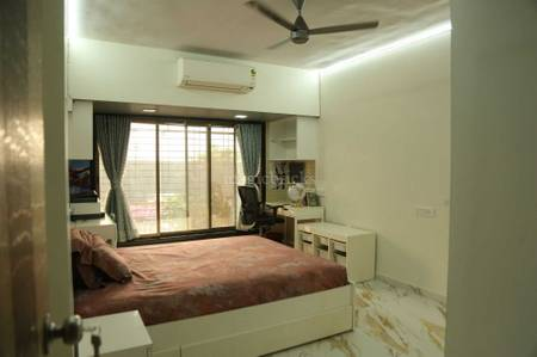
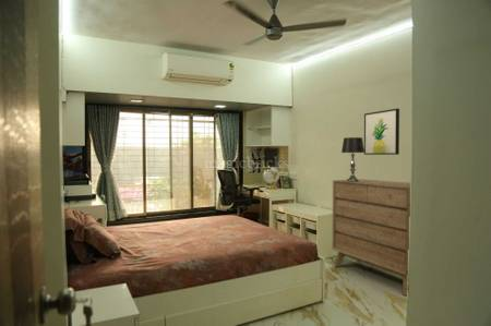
+ dresser [332,178,411,297]
+ table lamp [340,136,364,182]
+ wall art [363,108,400,156]
